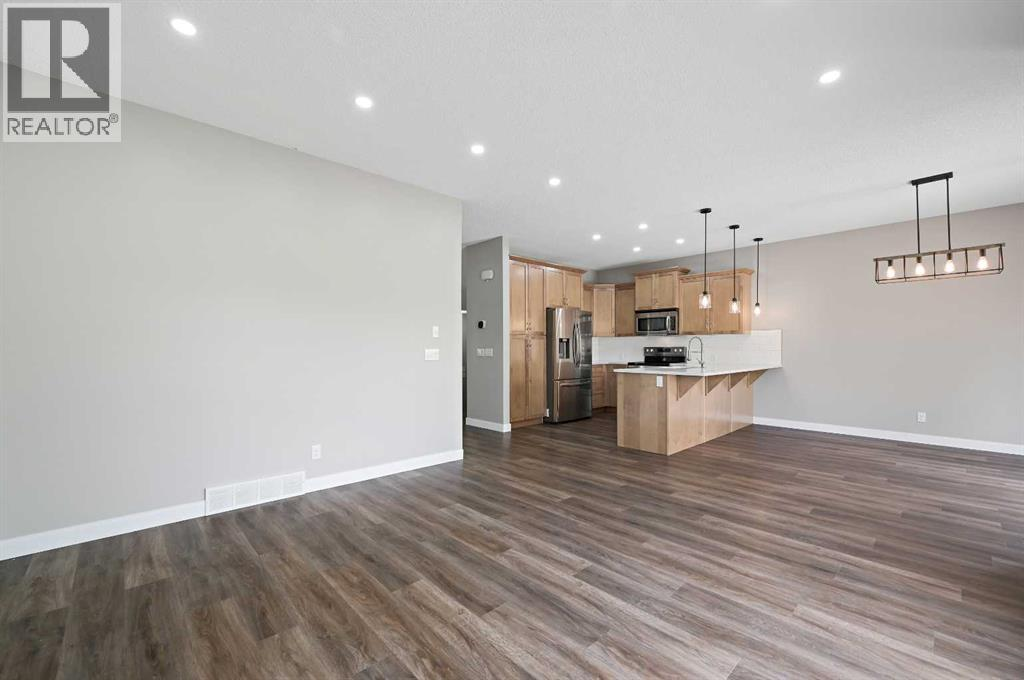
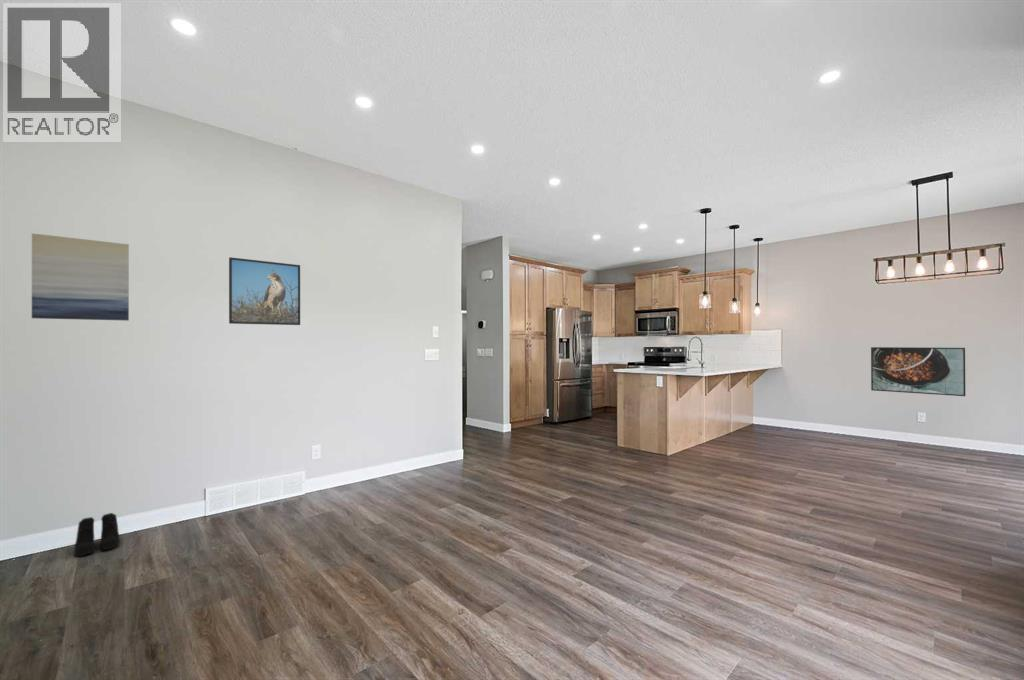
+ wall art [31,232,130,322]
+ boots [73,512,120,557]
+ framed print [870,346,966,397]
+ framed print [228,257,301,326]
